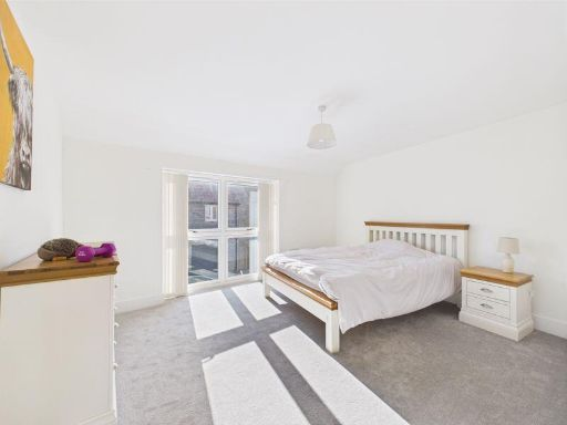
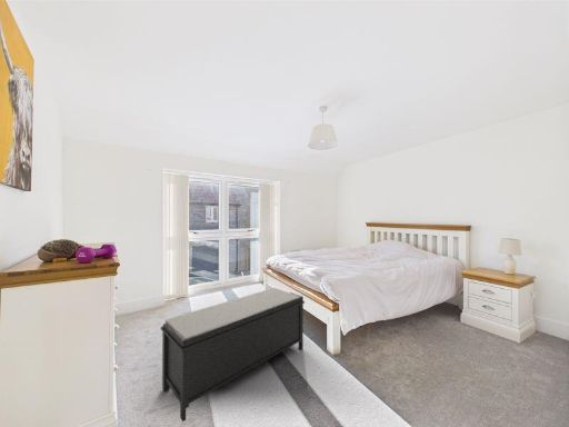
+ bench [160,287,306,423]
